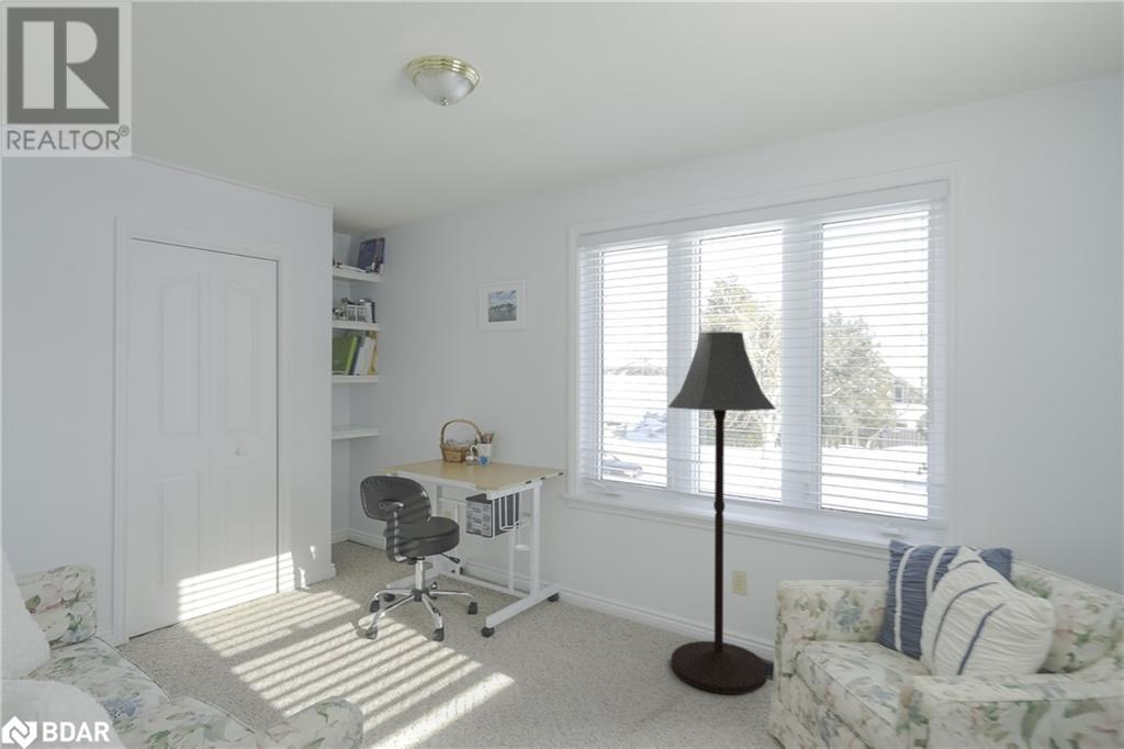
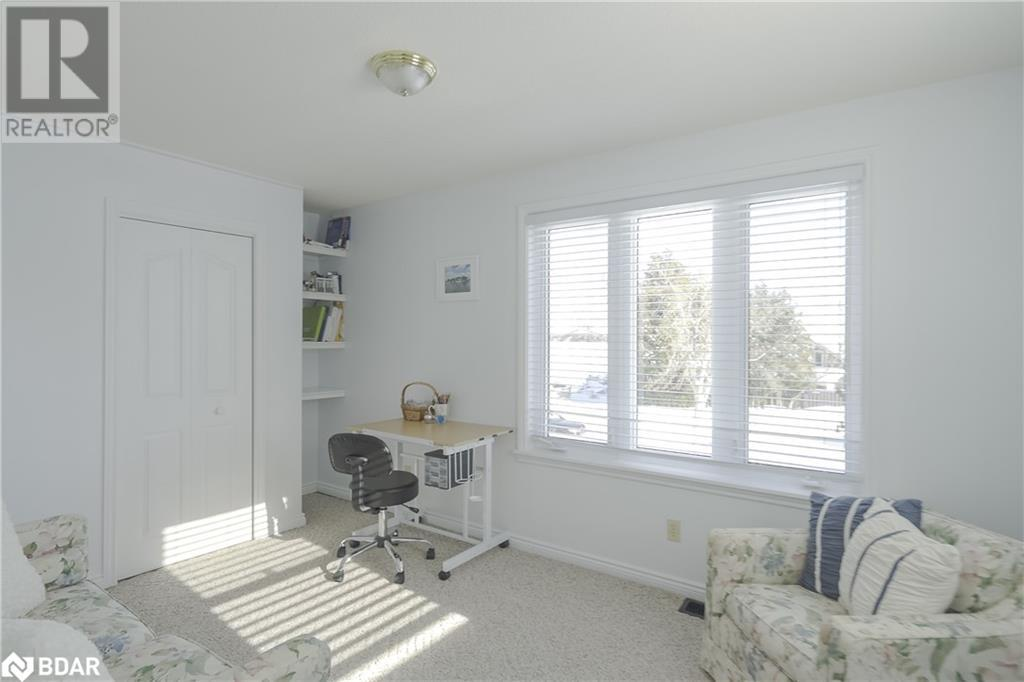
- floor lamp [666,331,777,695]
